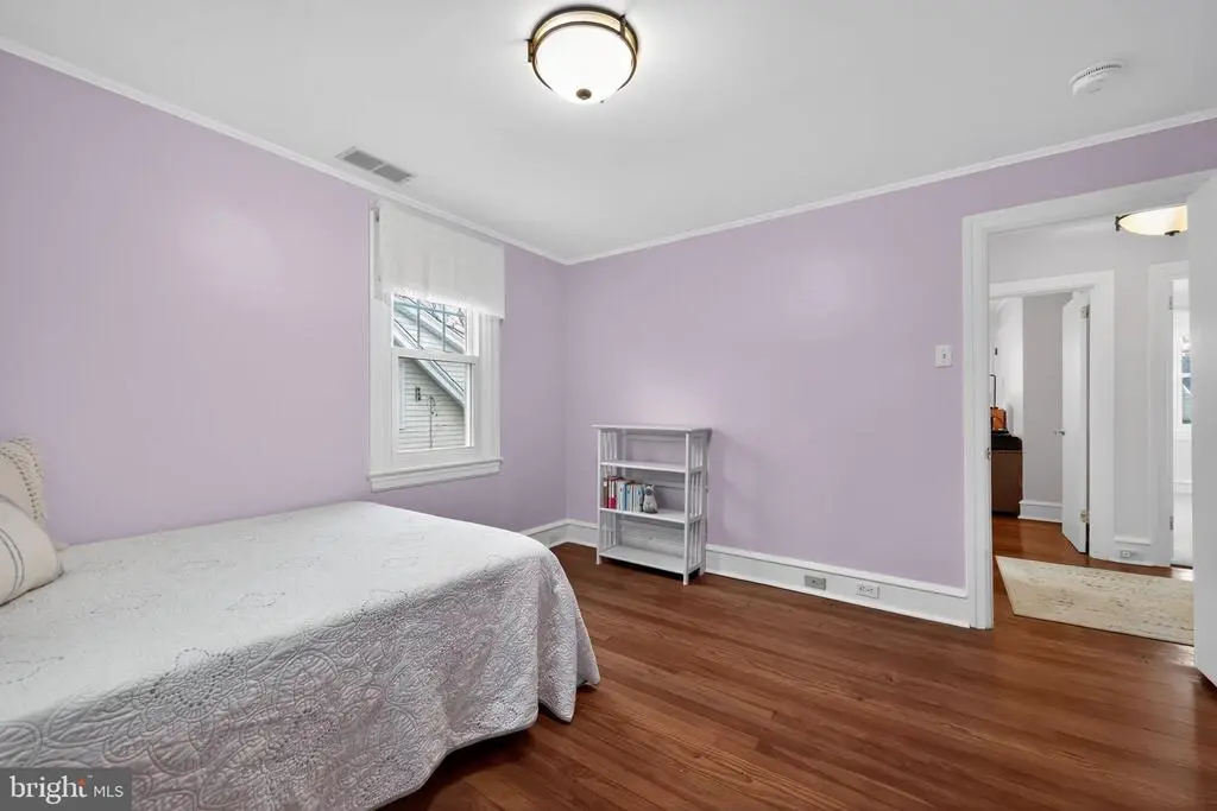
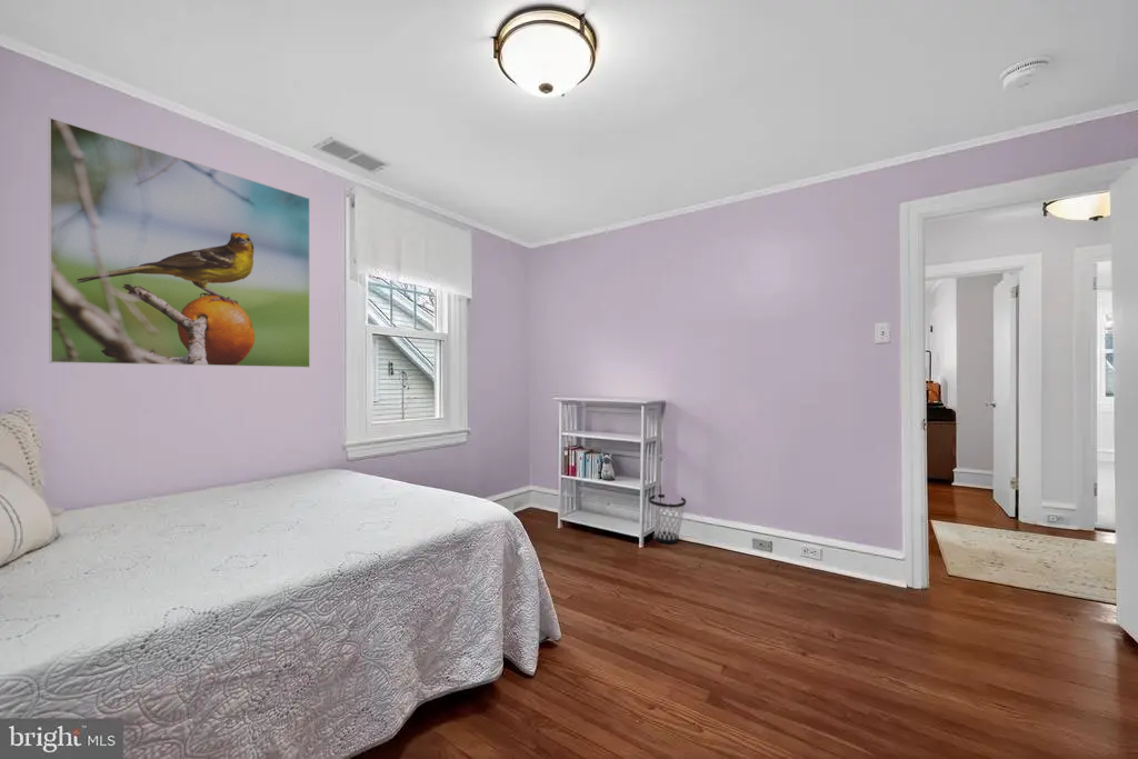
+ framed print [47,117,311,369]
+ wastebasket [648,493,687,545]
